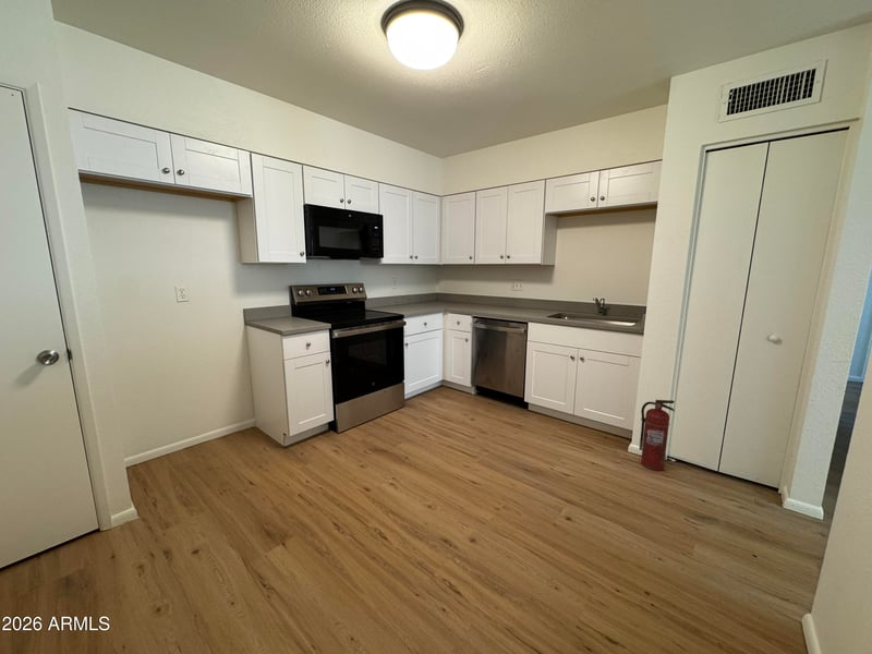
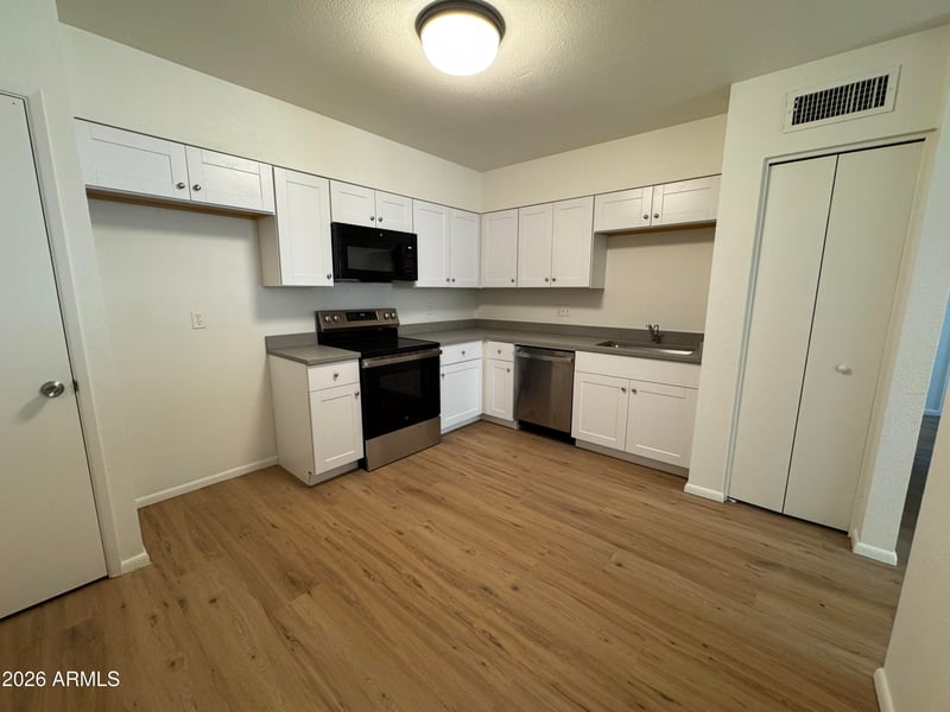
- fire extinguisher [638,399,676,472]
